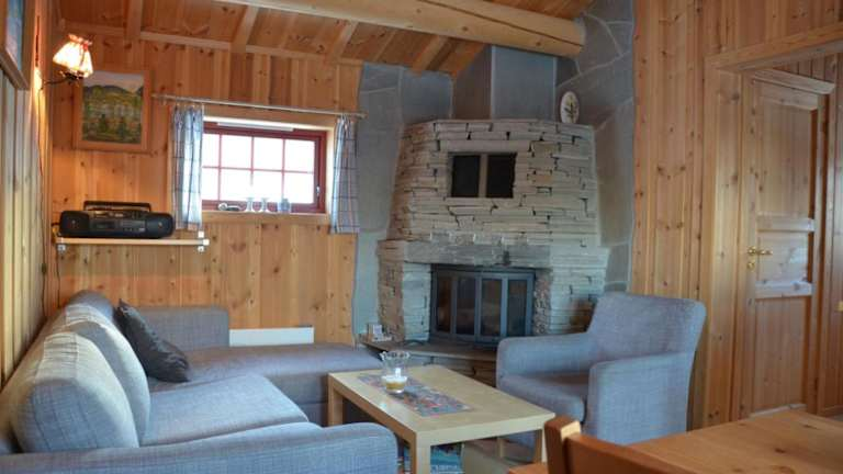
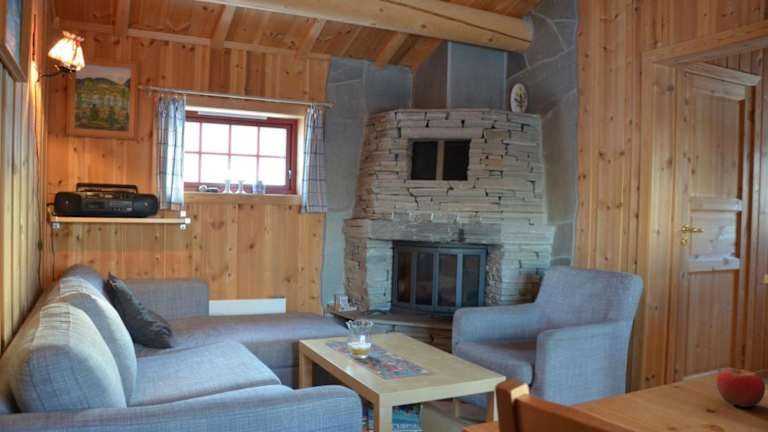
+ fruit [715,365,766,408]
